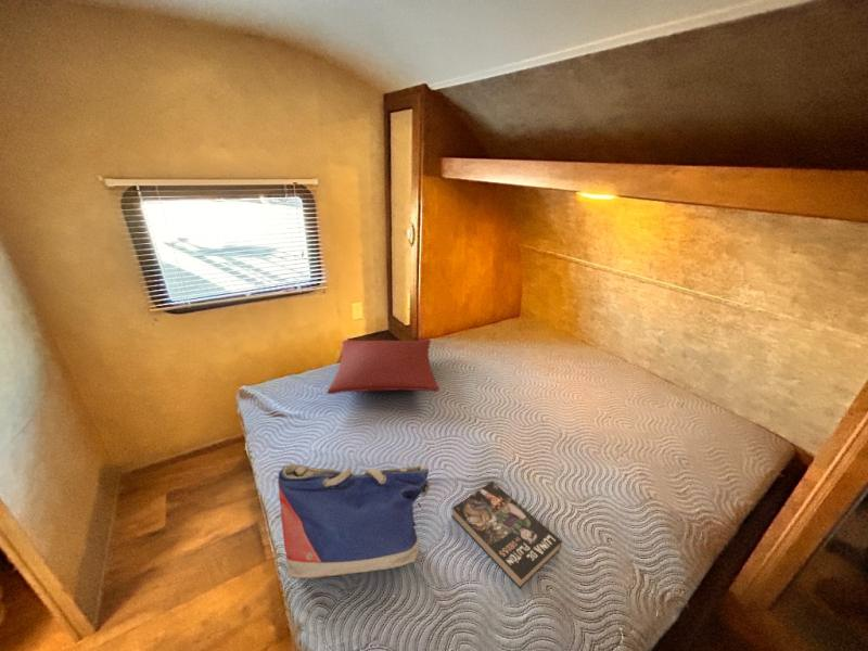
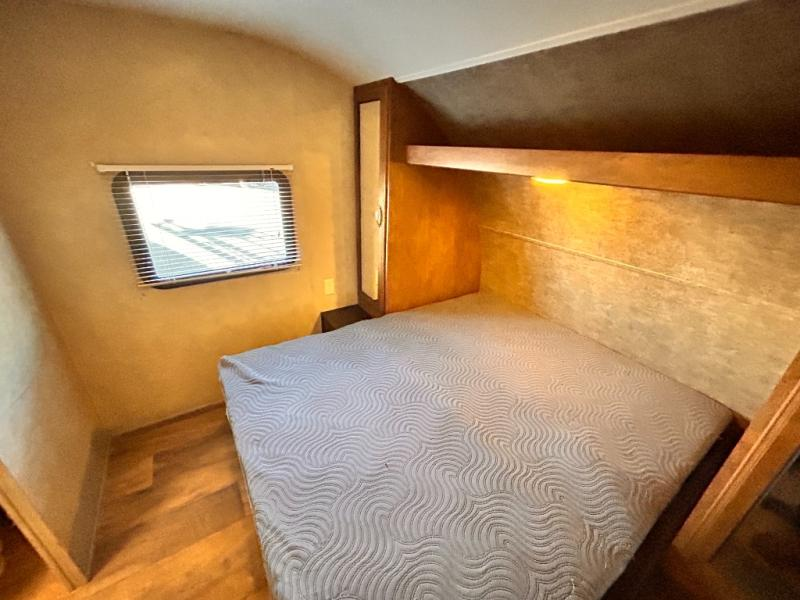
- tote bag [277,463,433,579]
- pillow [327,337,441,395]
- book [450,481,563,589]
